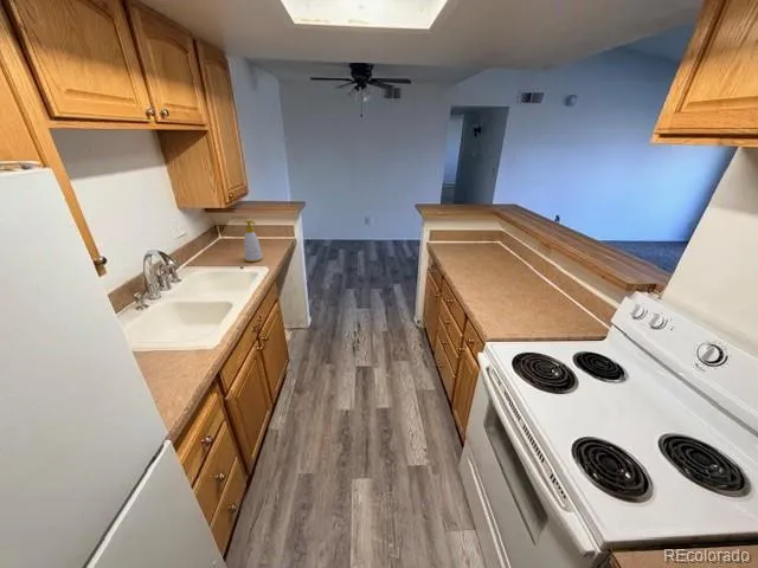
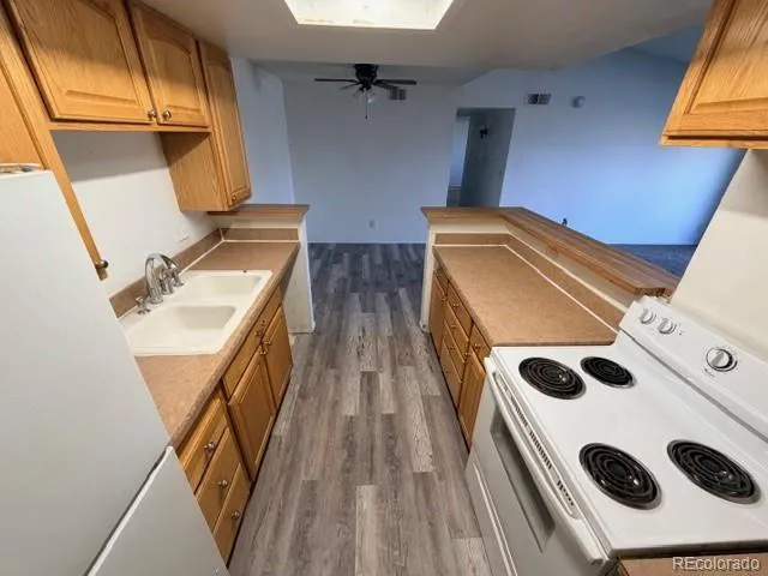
- soap bottle [243,219,264,263]
